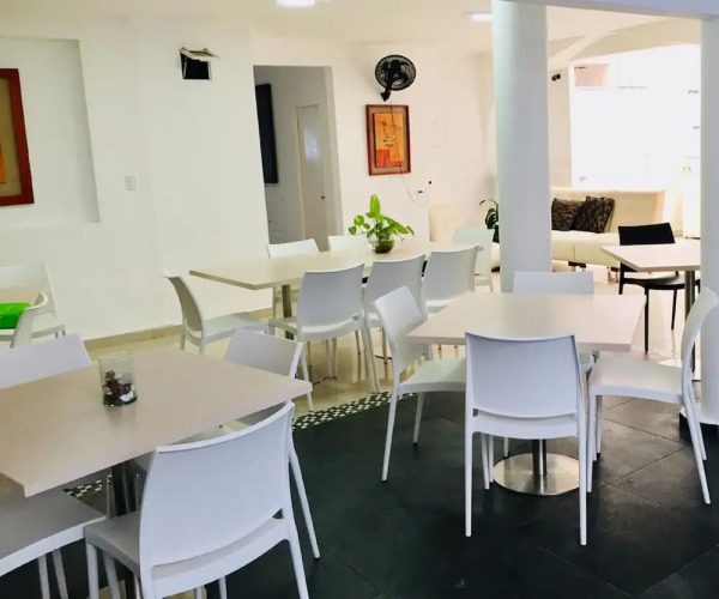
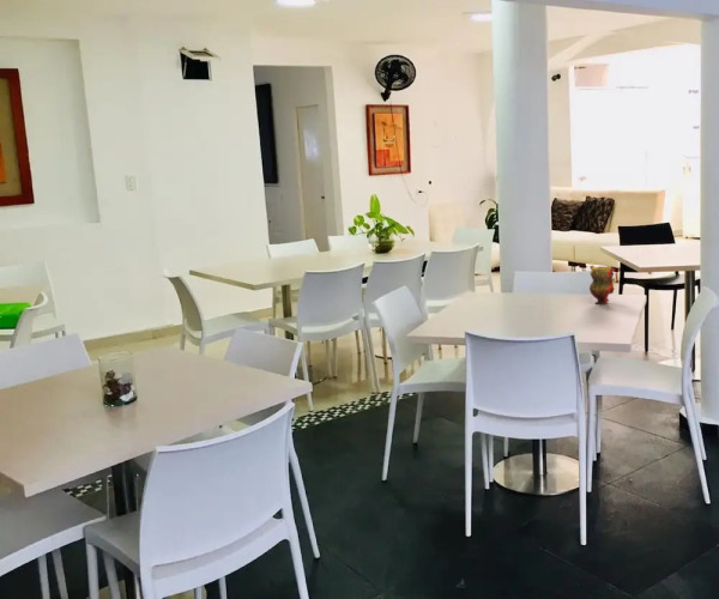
+ teapot [588,264,616,304]
